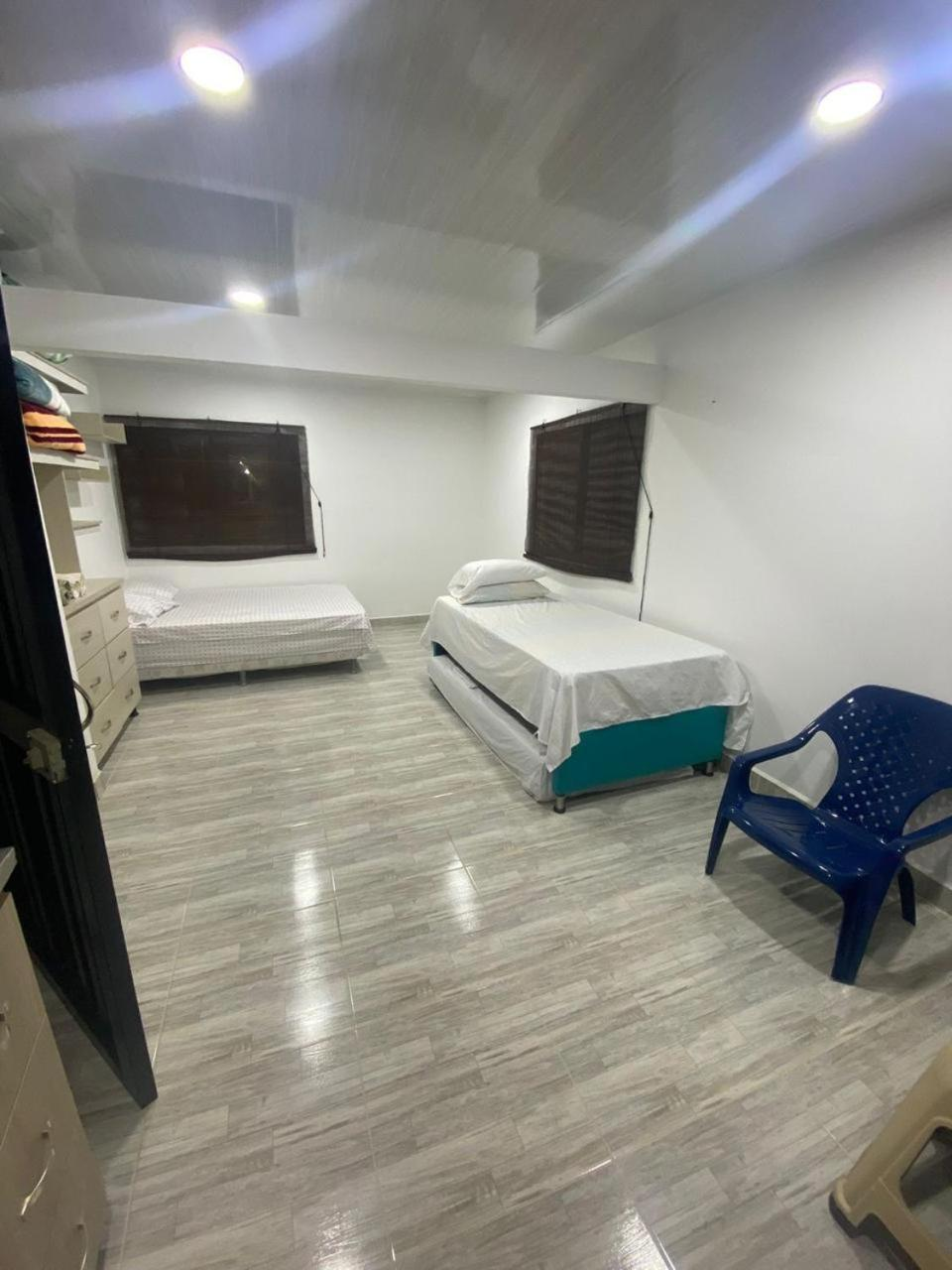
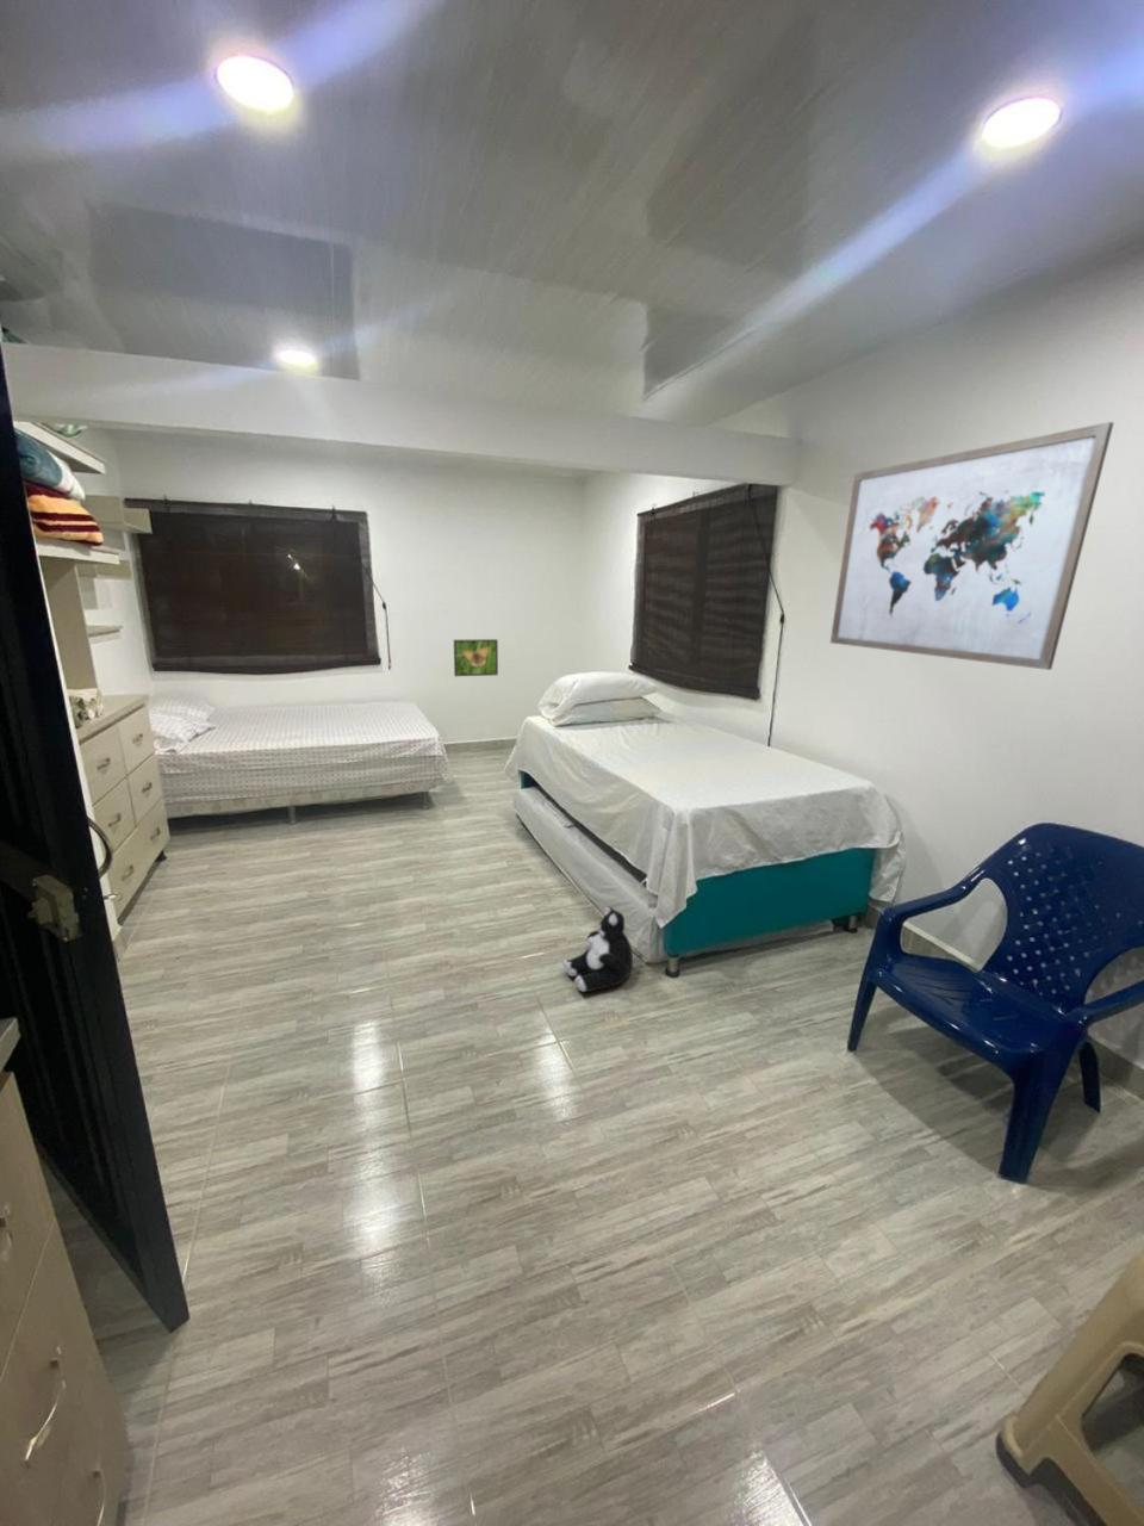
+ plush toy [561,905,634,993]
+ wall art [829,421,1114,672]
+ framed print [453,638,500,678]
